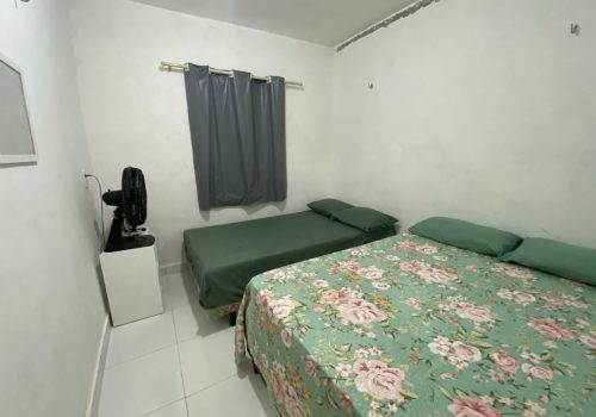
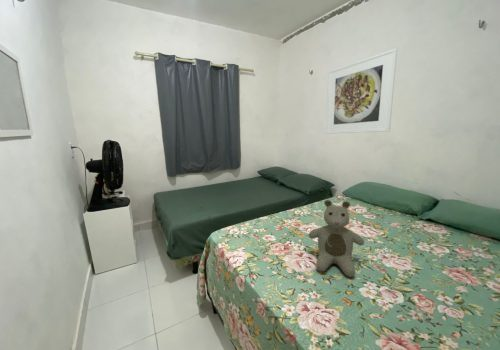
+ teddy bear [308,199,365,278]
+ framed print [325,47,398,135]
